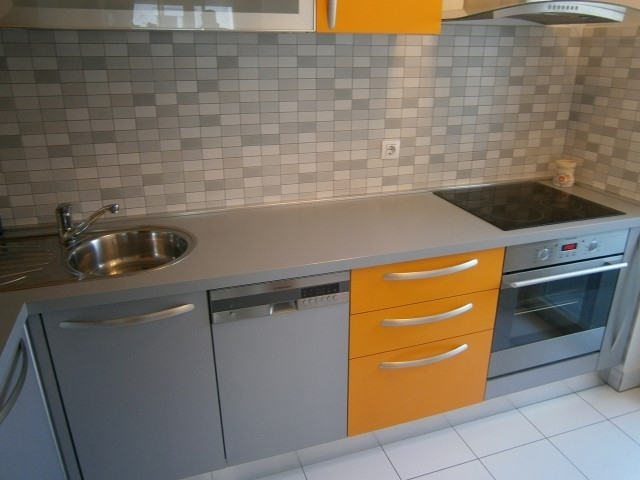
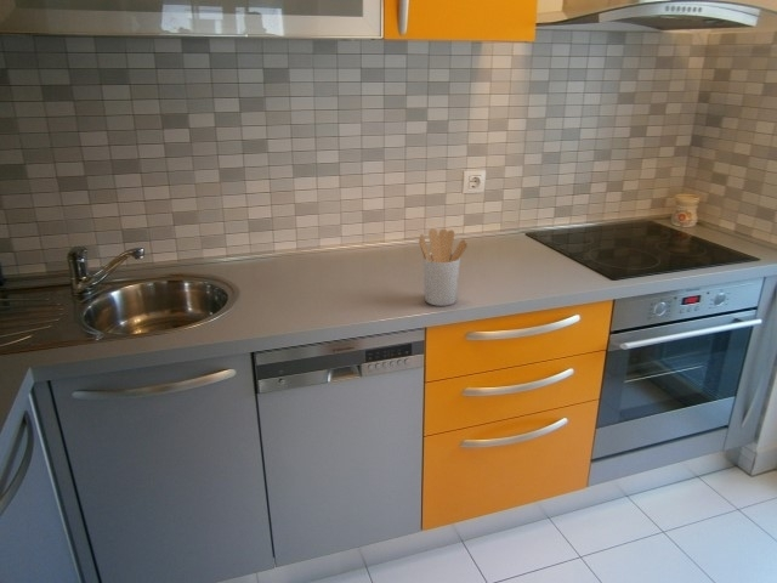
+ utensil holder [418,228,469,307]
